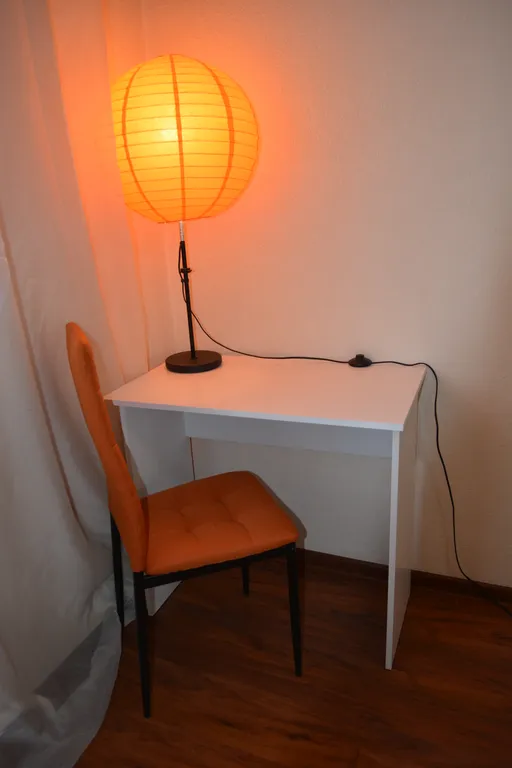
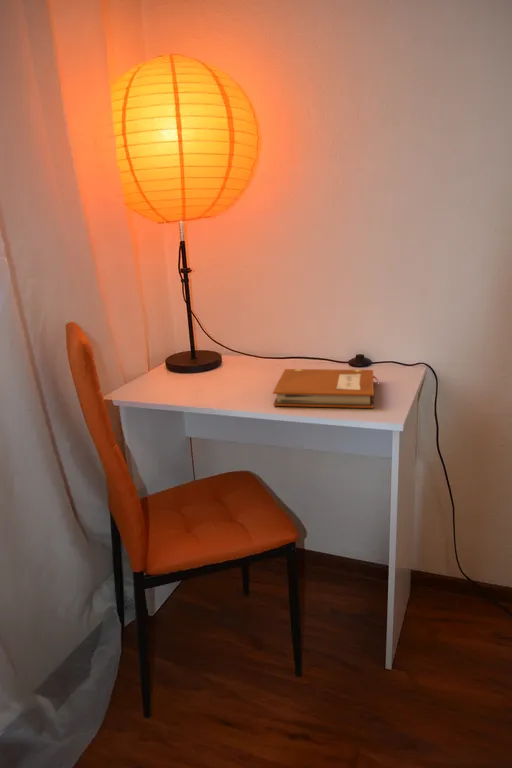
+ notebook [272,368,379,409]
